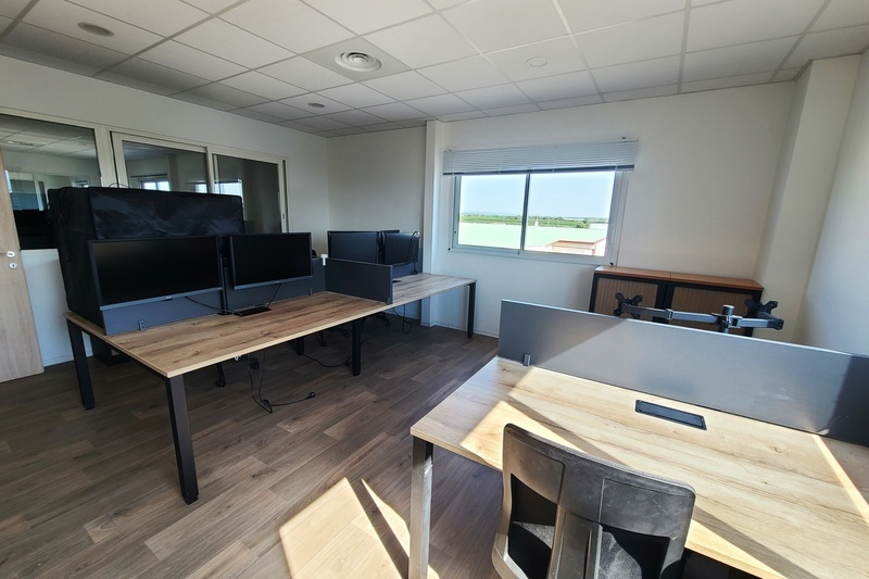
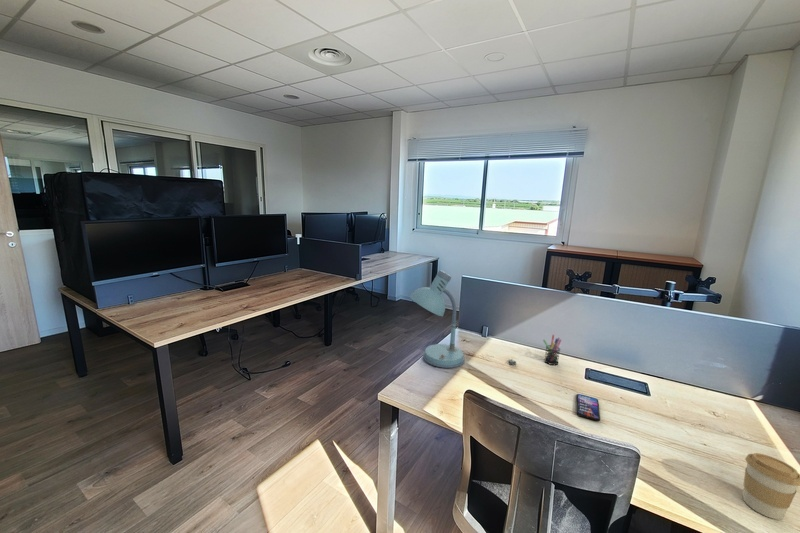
+ pen holder [542,334,562,366]
+ desk lamp [409,269,518,369]
+ smartphone [576,393,601,422]
+ coffee cup [742,452,800,520]
